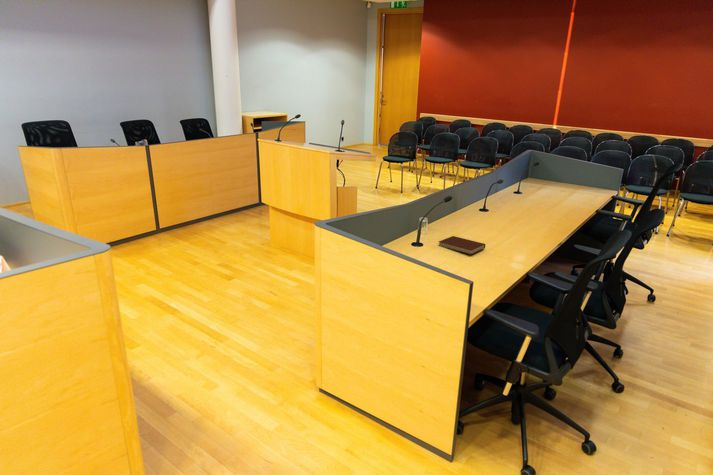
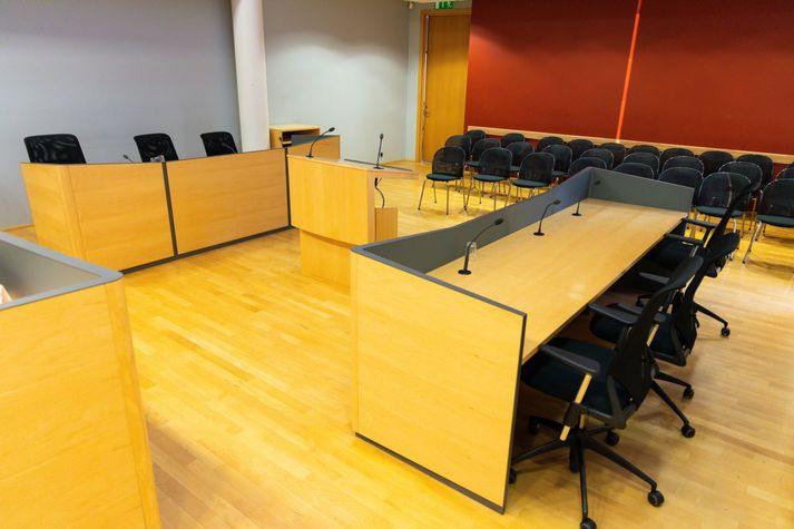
- notebook [438,235,486,256]
